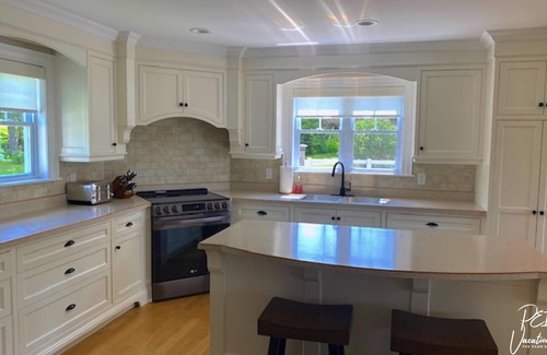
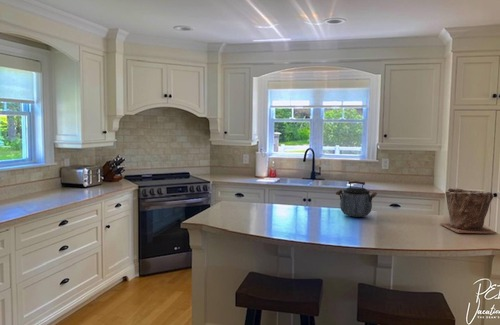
+ plant pot [439,187,497,234]
+ kettle [335,180,378,218]
